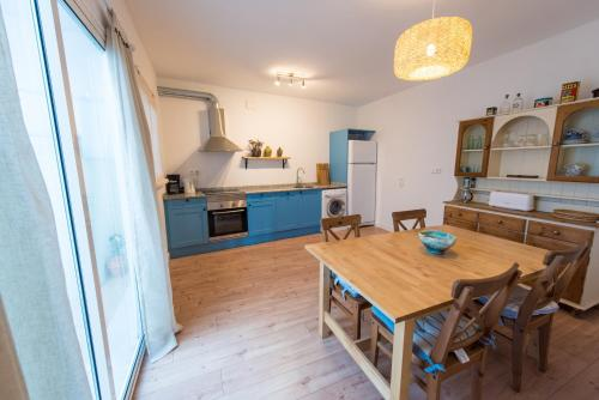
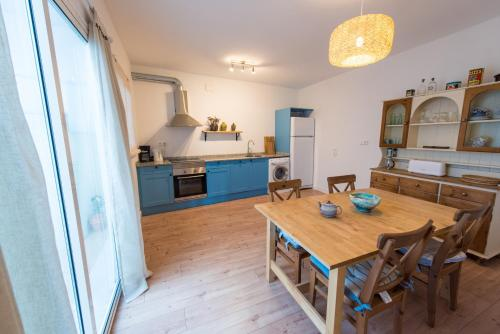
+ teapot [317,200,343,218]
